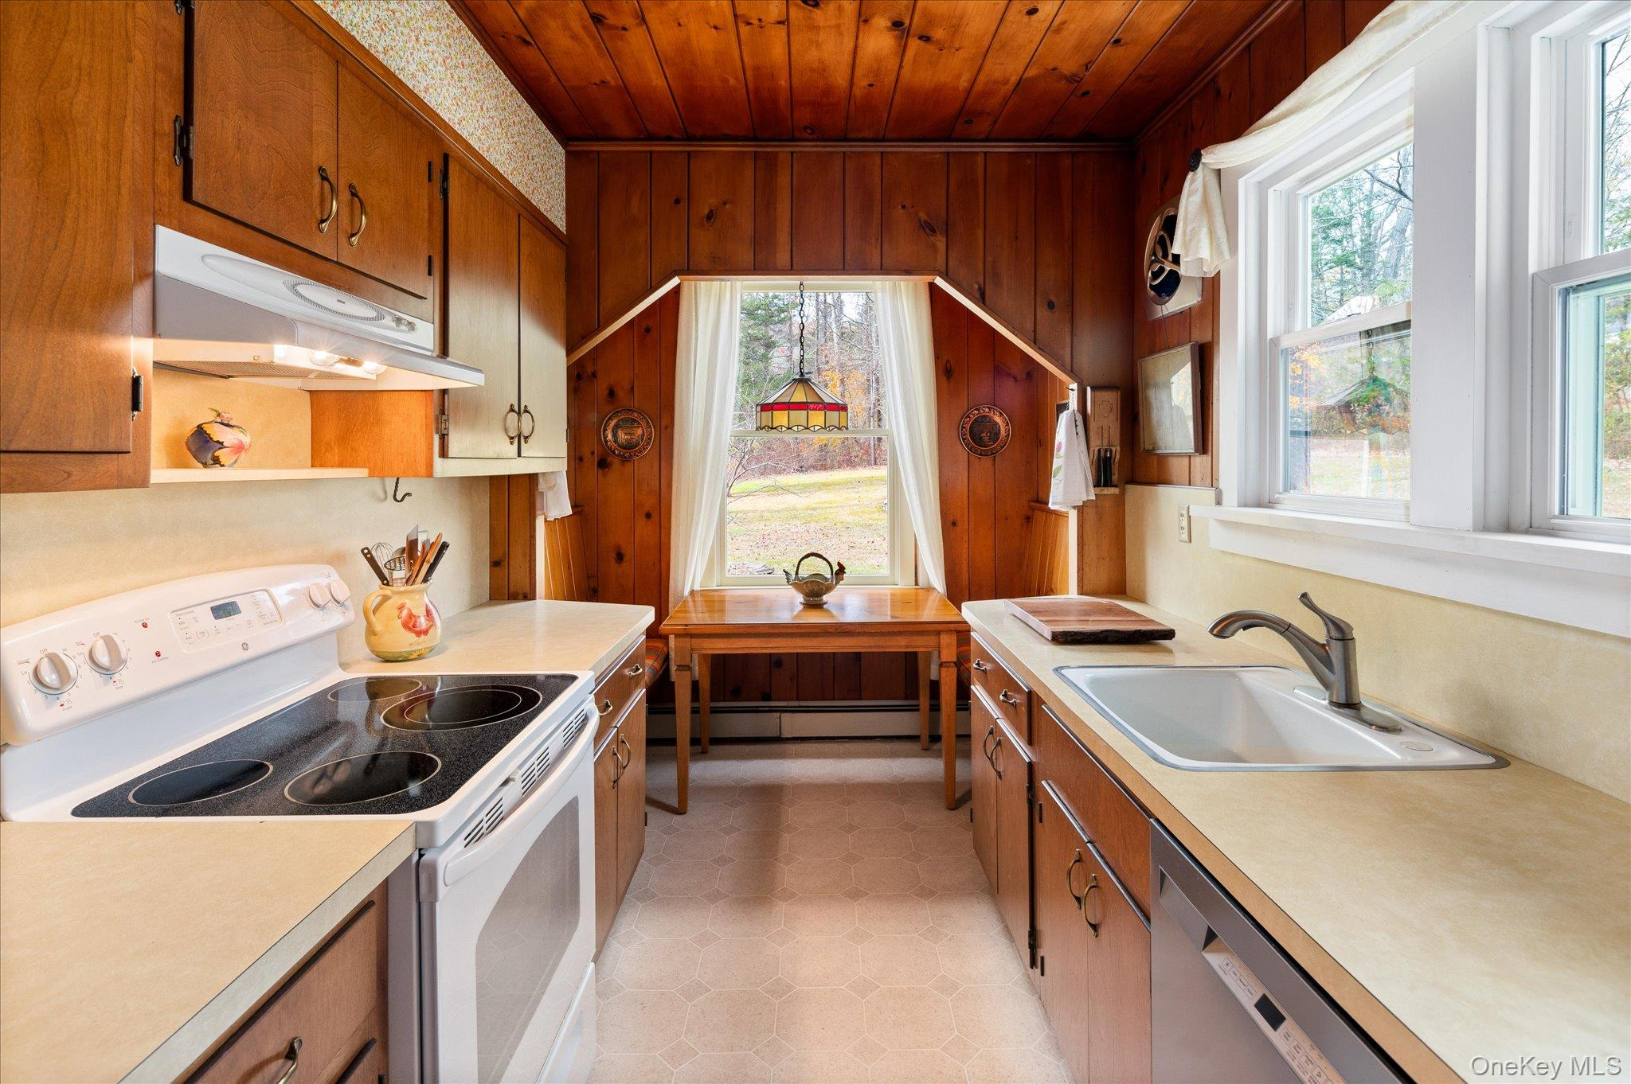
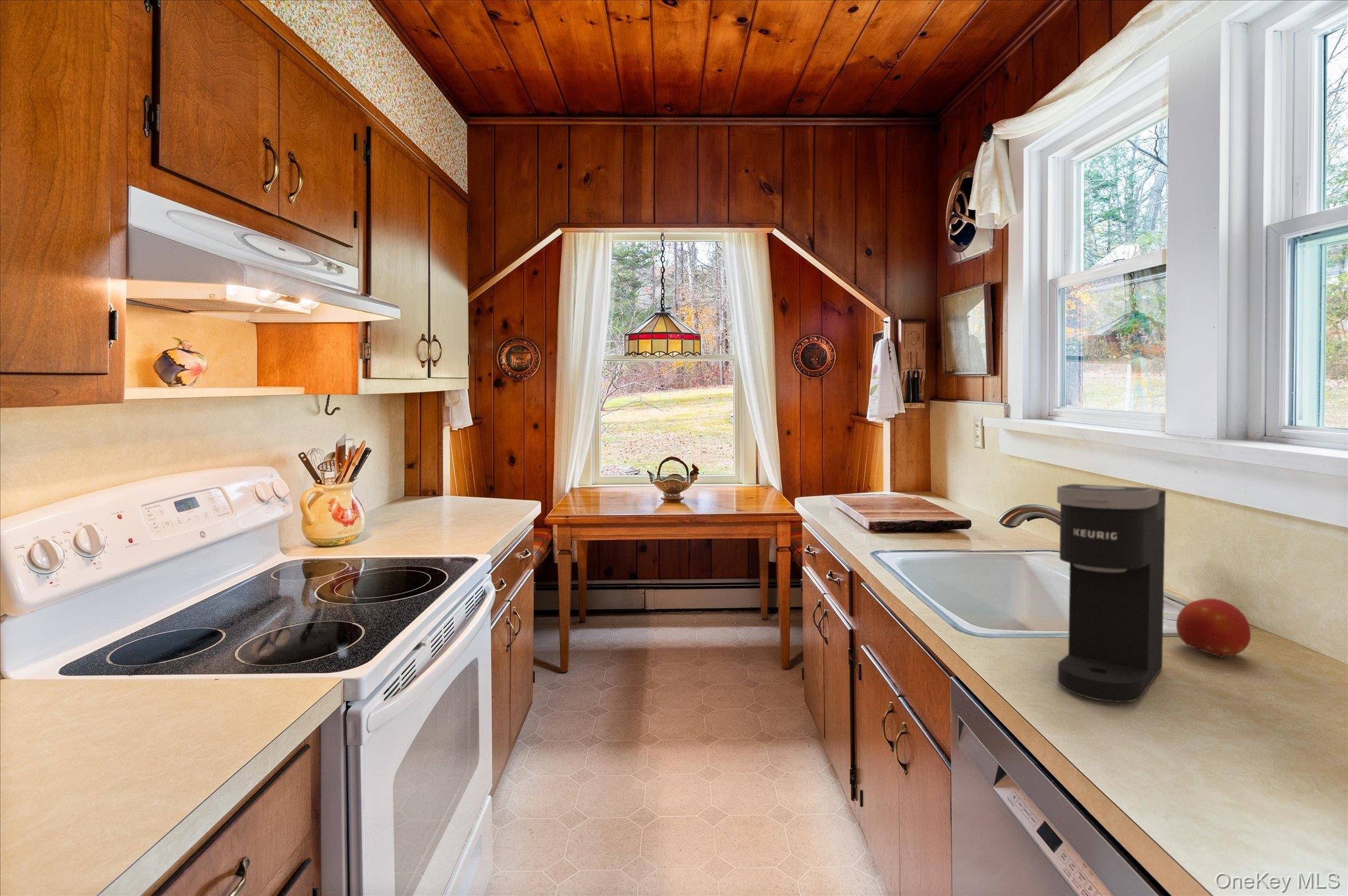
+ fruit [1176,598,1251,659]
+ coffee maker [1056,483,1166,703]
